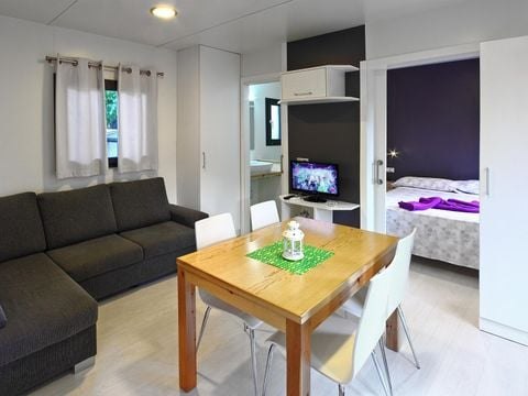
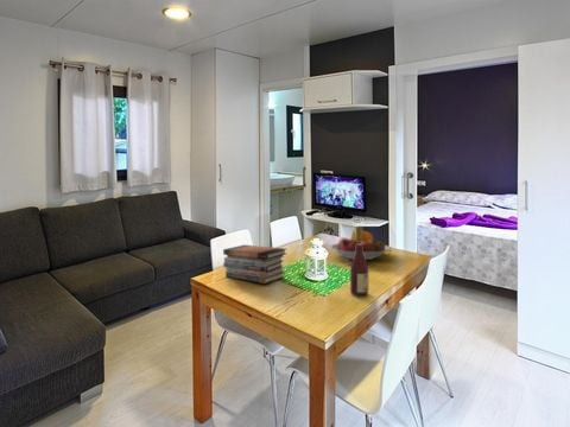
+ wine bottle [349,225,370,295]
+ fruit bowl [329,230,393,261]
+ book stack [222,243,287,285]
